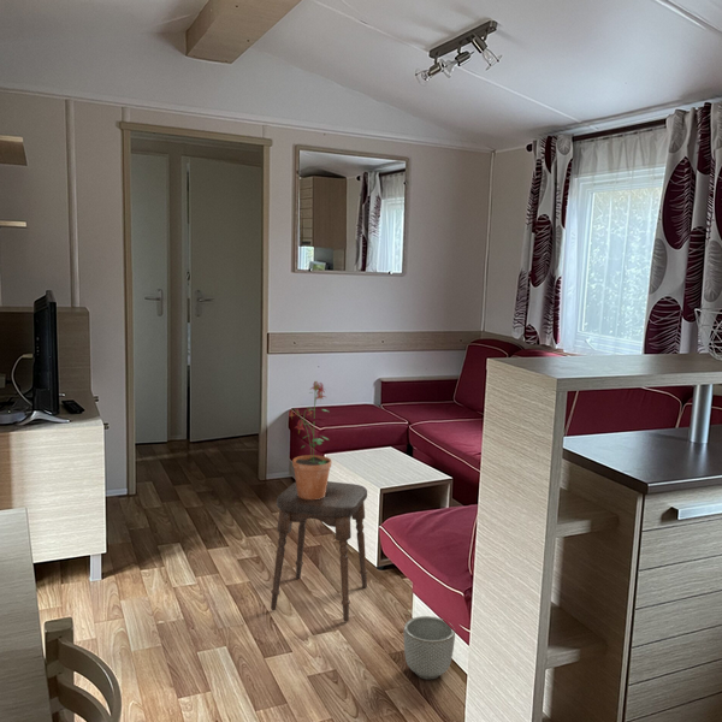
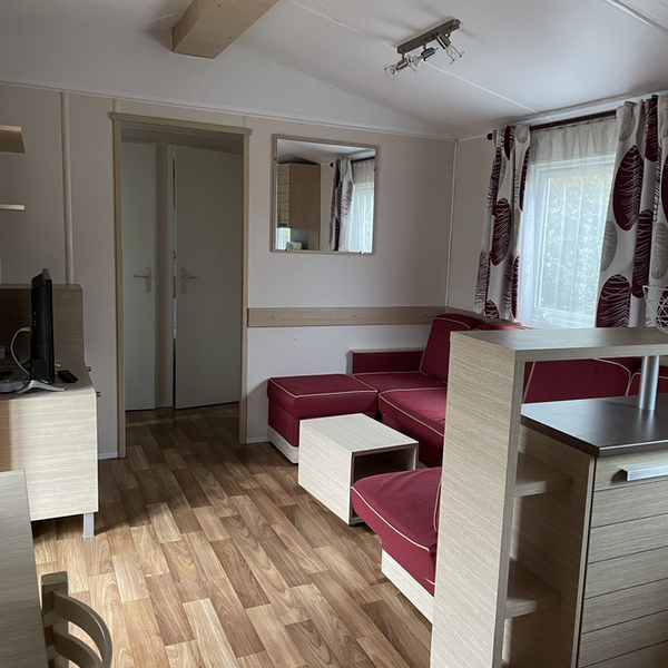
- potted plant [288,380,332,499]
- stool [270,480,368,622]
- planter [403,615,456,681]
